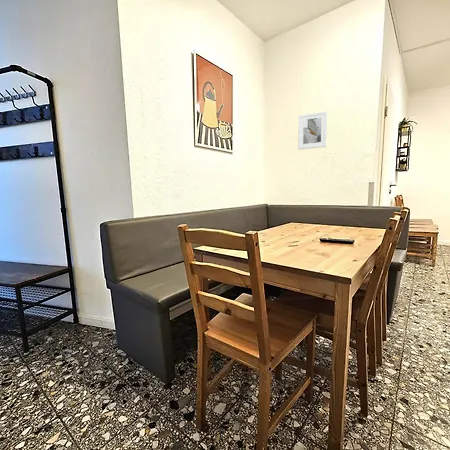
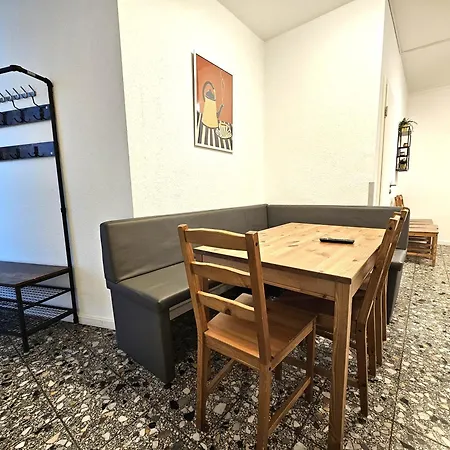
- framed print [297,110,328,150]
